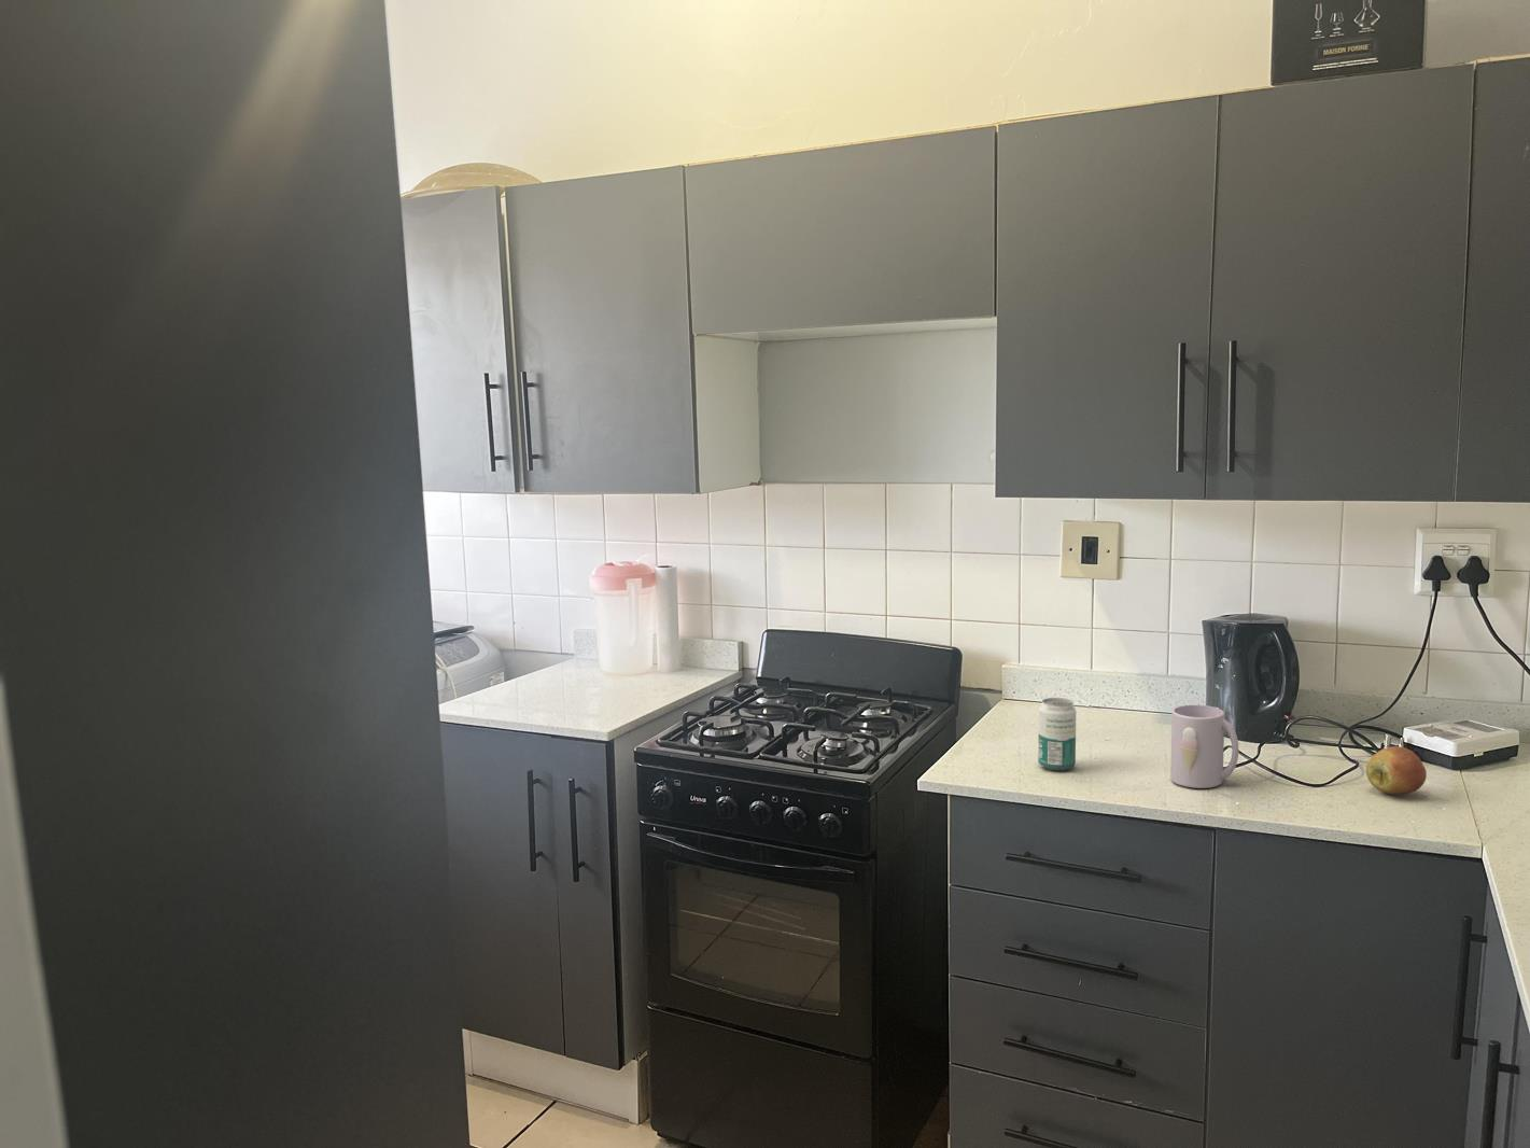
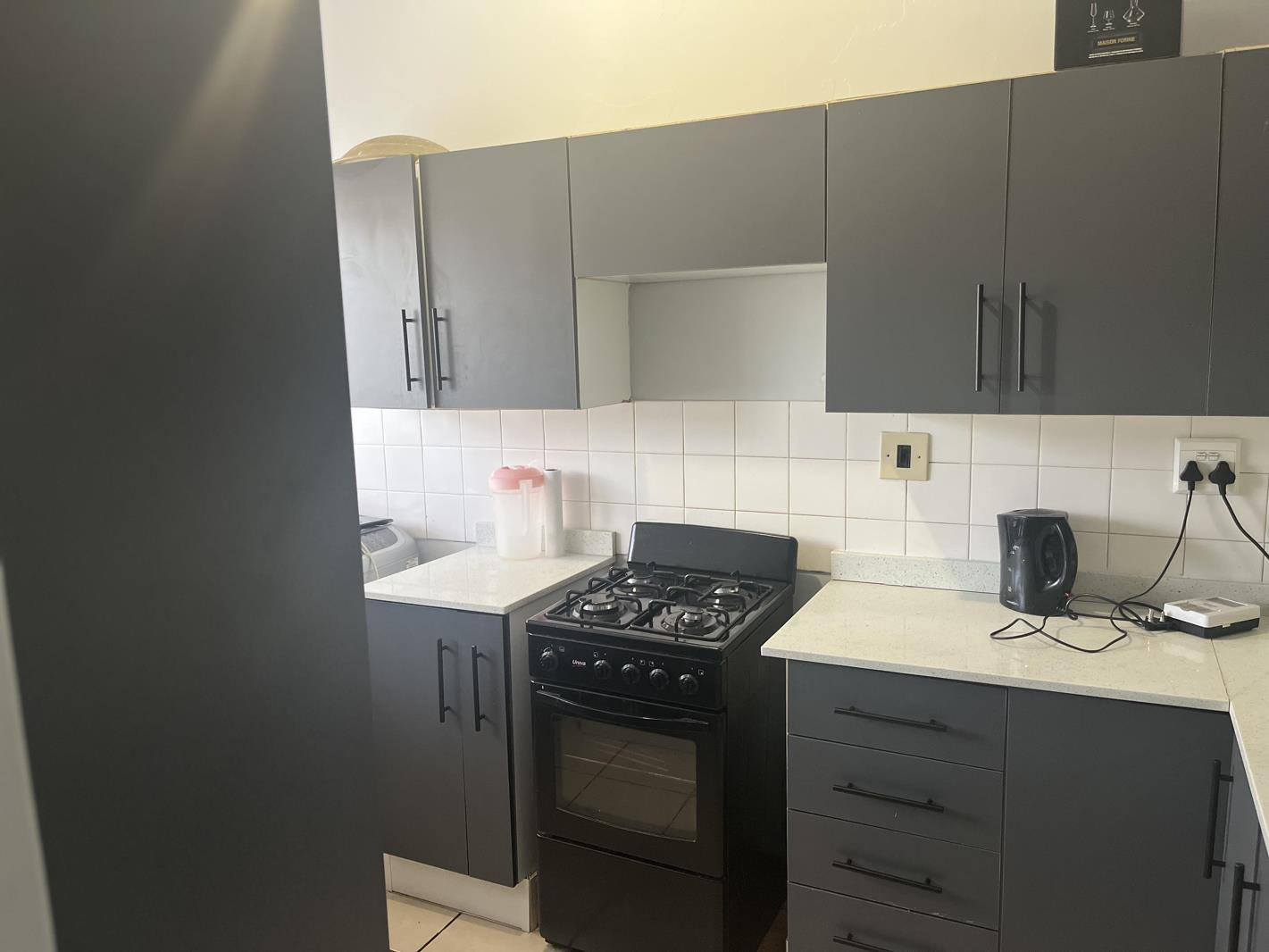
- beverage can [1037,697,1077,771]
- mug [1170,704,1239,790]
- apple [1365,745,1428,796]
